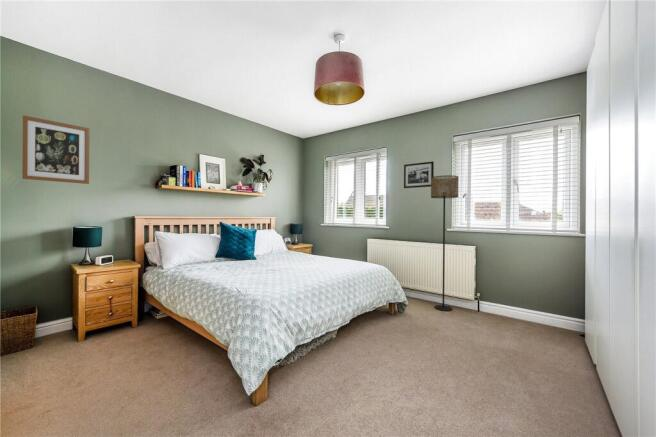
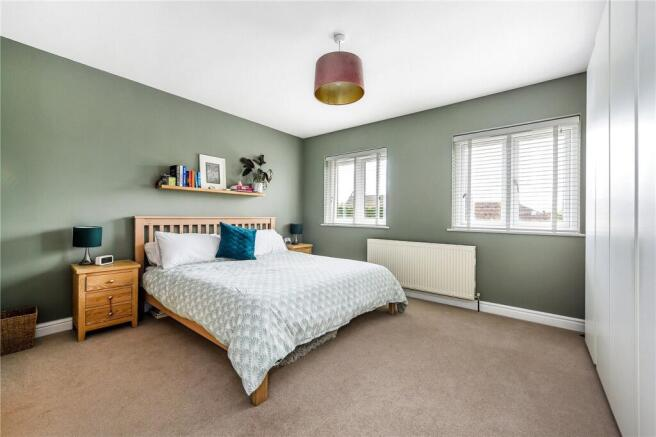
- picture frame [403,160,435,189]
- wall art [21,114,90,185]
- floor lamp [430,174,459,312]
